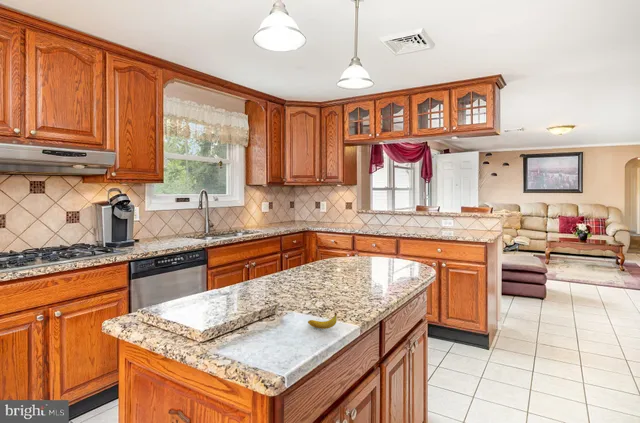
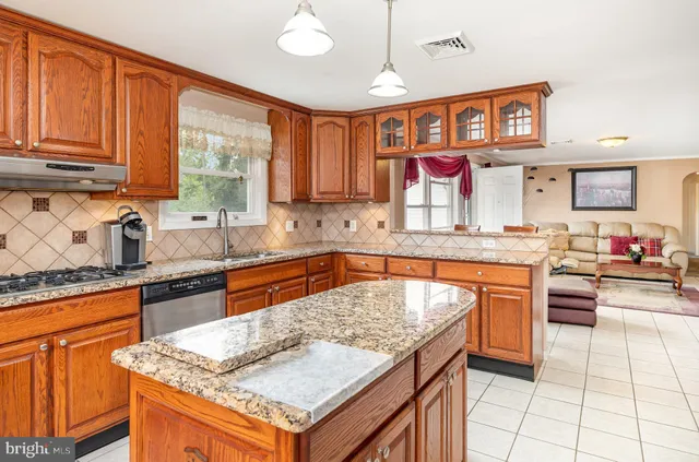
- fruit [307,311,338,330]
